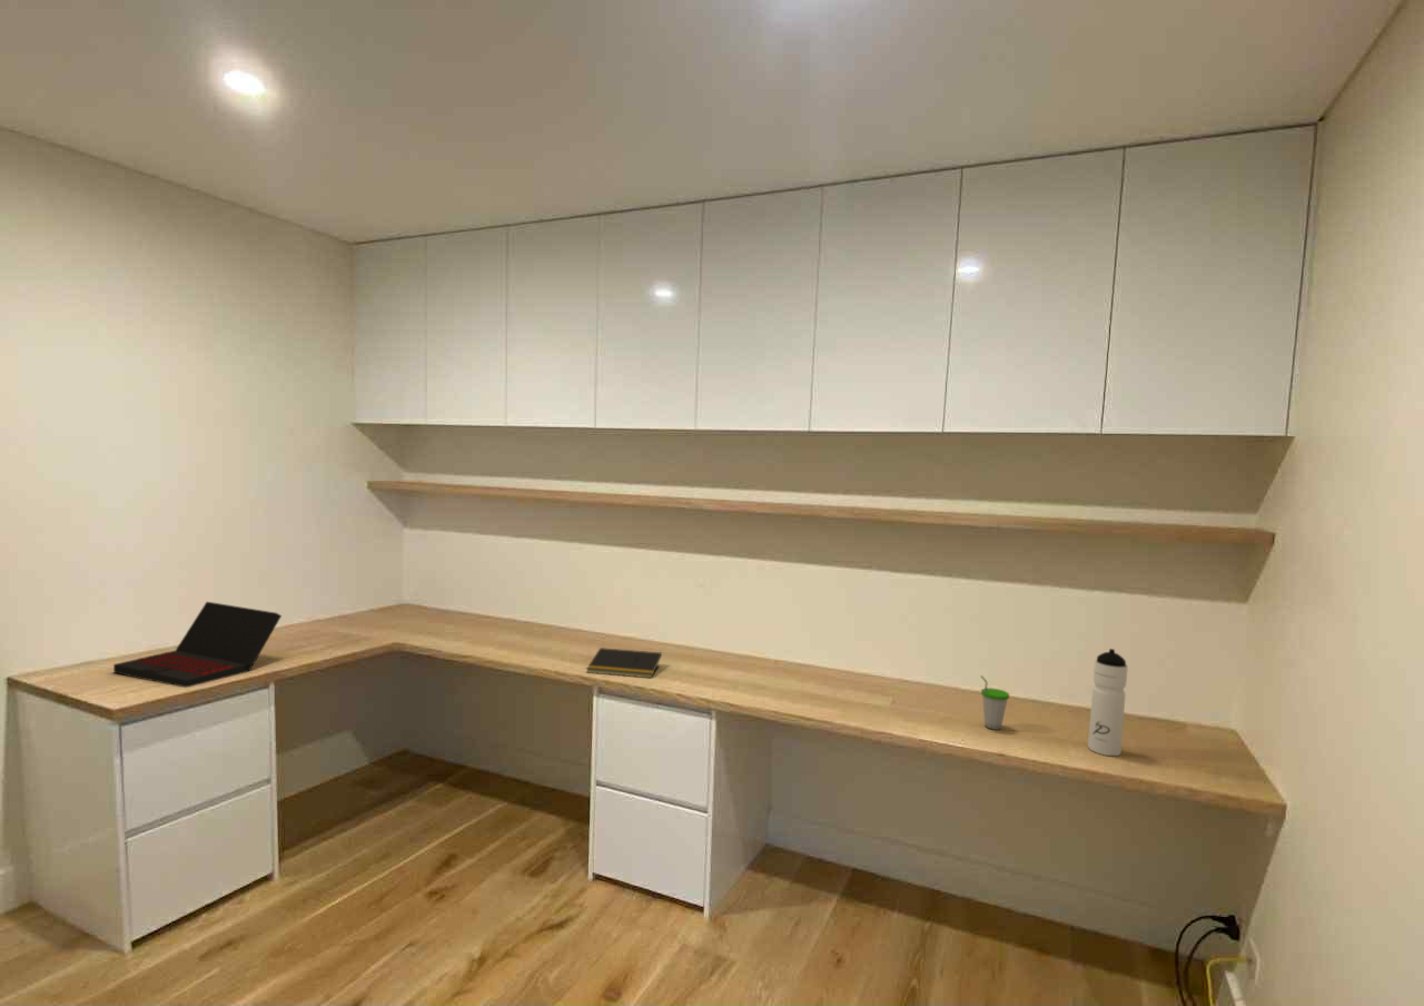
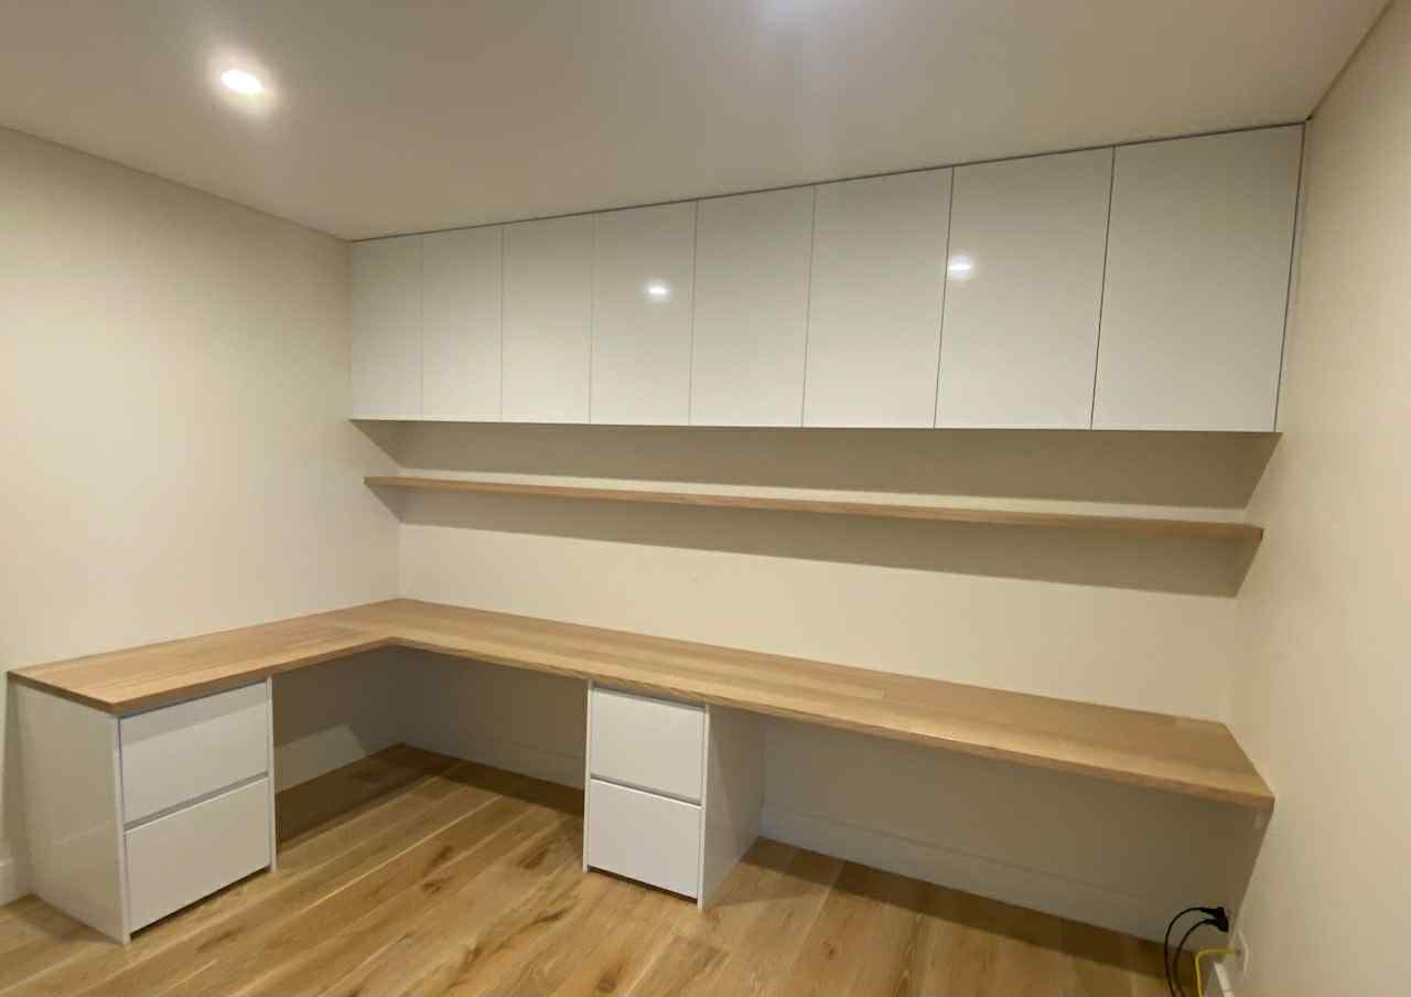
- cup [980,674,1010,731]
- notepad [585,647,663,679]
- laptop [112,601,283,689]
- water bottle [1087,648,1129,757]
